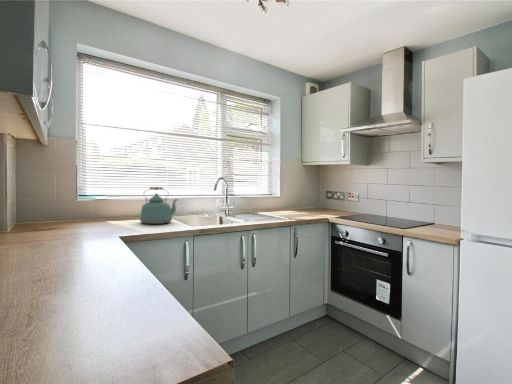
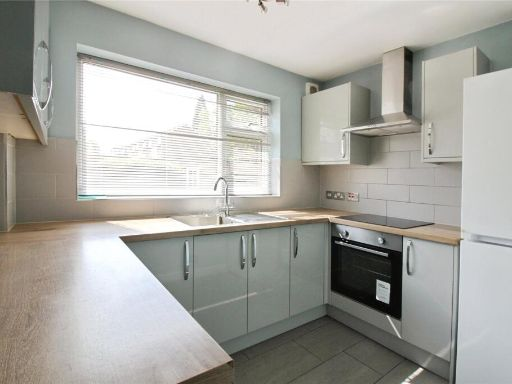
- kettle [139,186,178,225]
